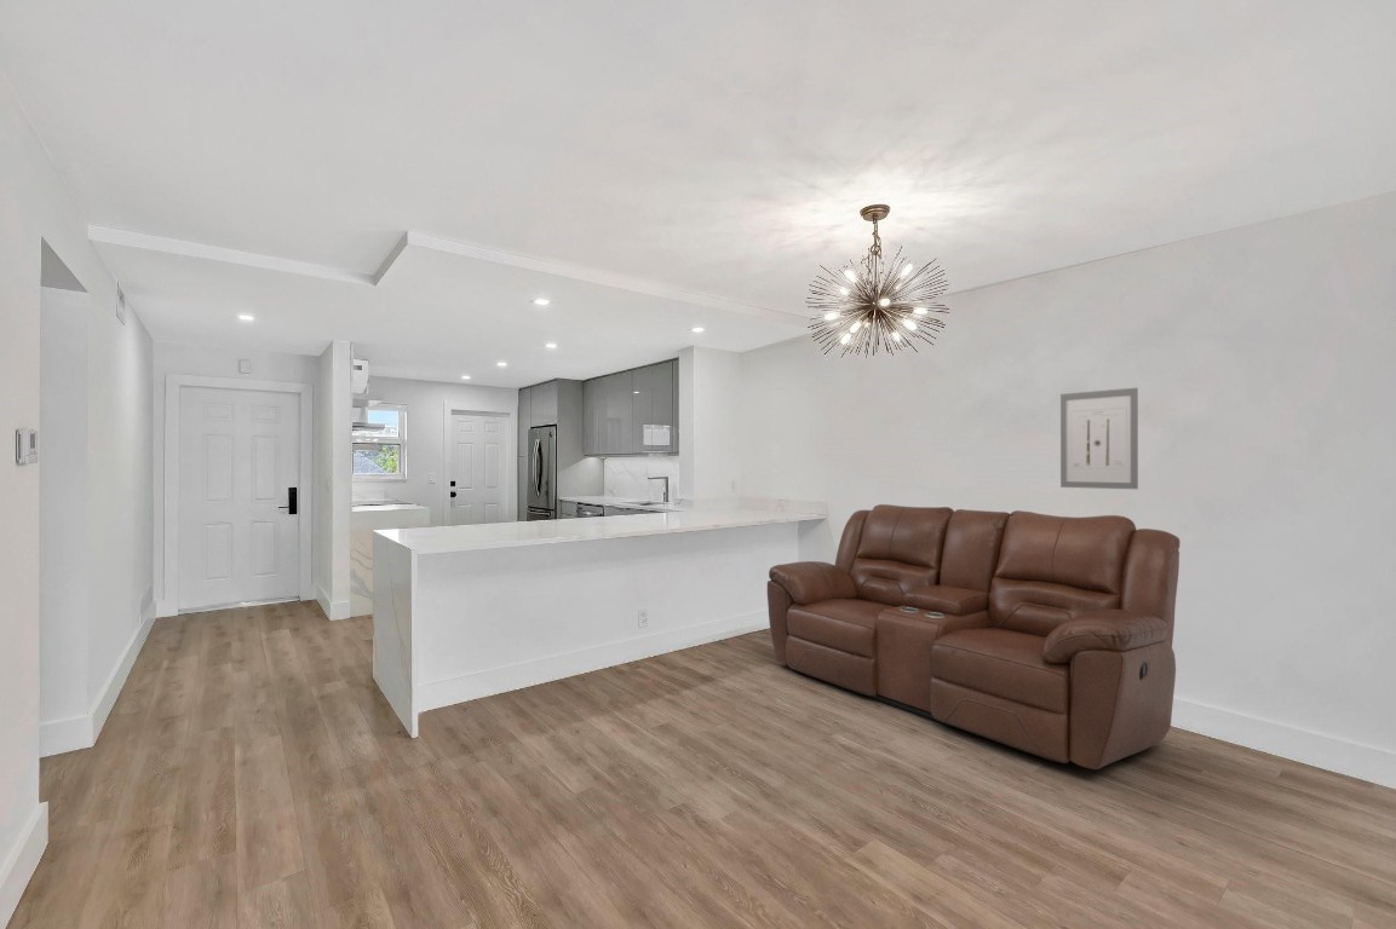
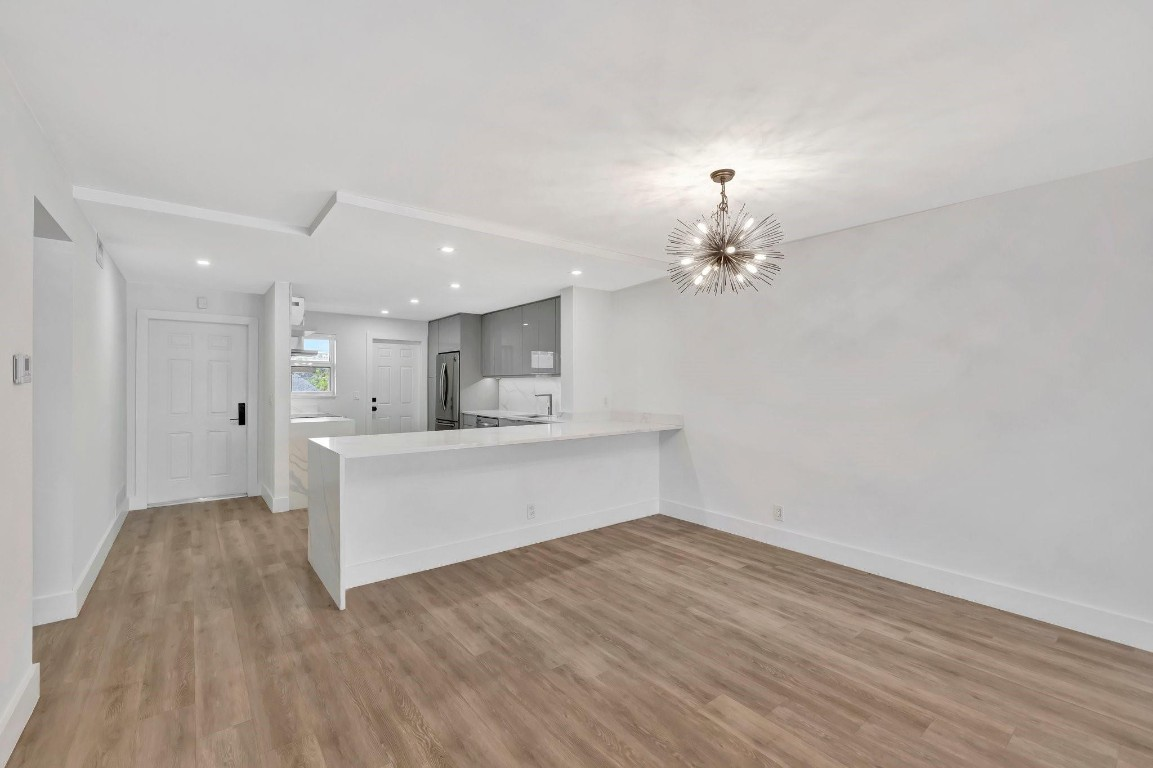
- wall art [1059,387,1139,490]
- sofa [766,503,1182,771]
